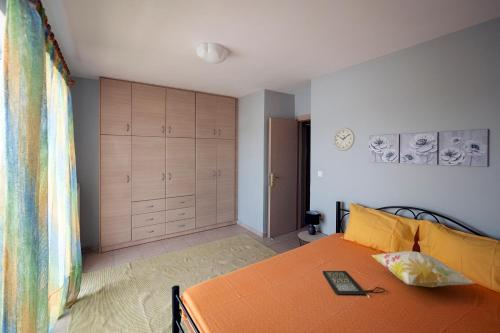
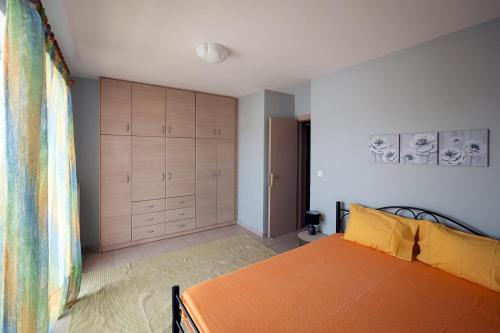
- wall clock [332,127,356,152]
- clutch bag [321,270,386,299]
- decorative pillow [370,250,476,288]
